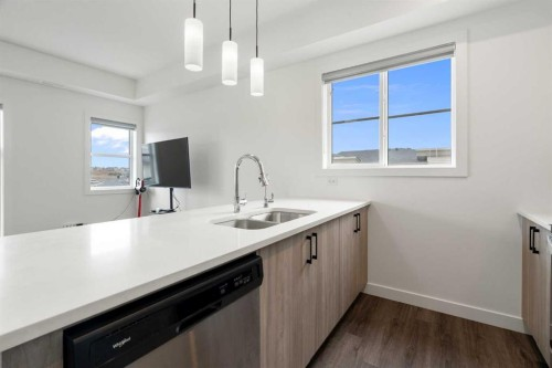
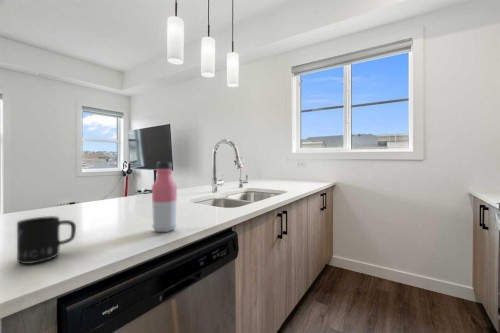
+ water bottle [151,161,178,233]
+ mug [16,215,77,265]
